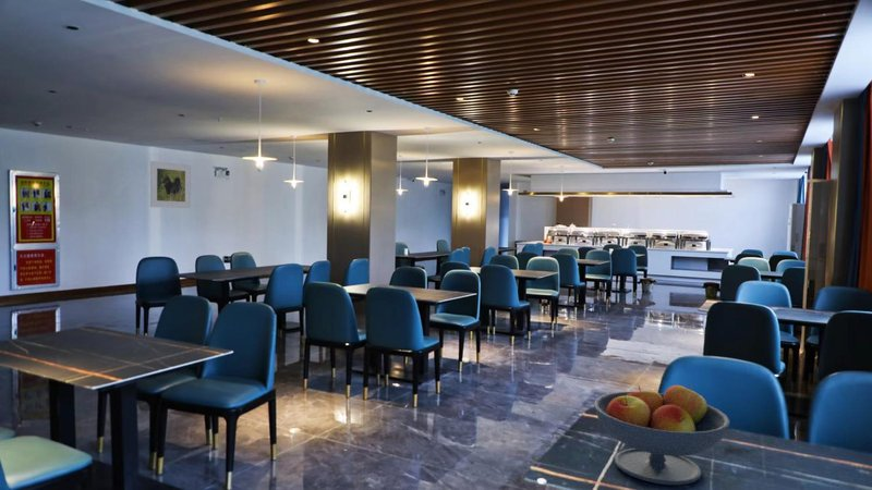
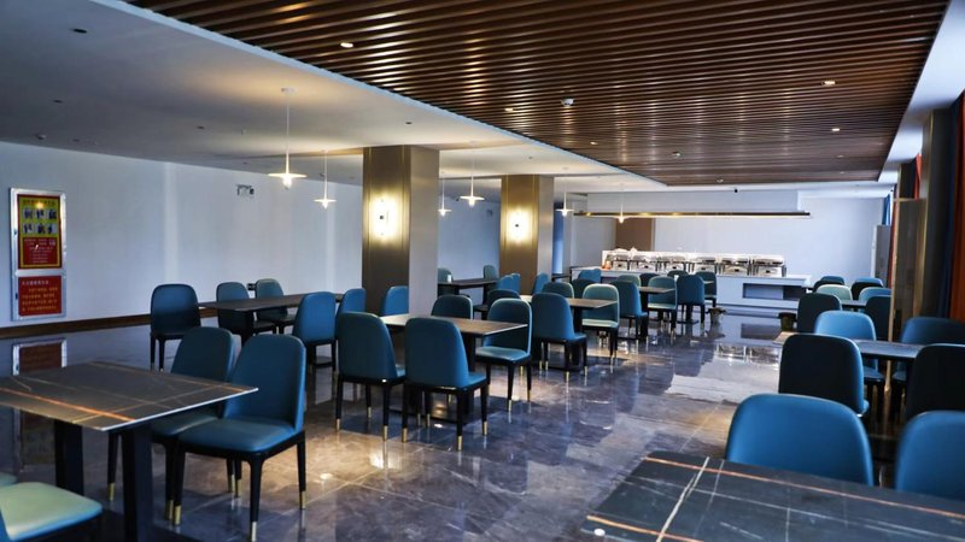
- fruit bowl [593,383,731,487]
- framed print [149,160,192,209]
